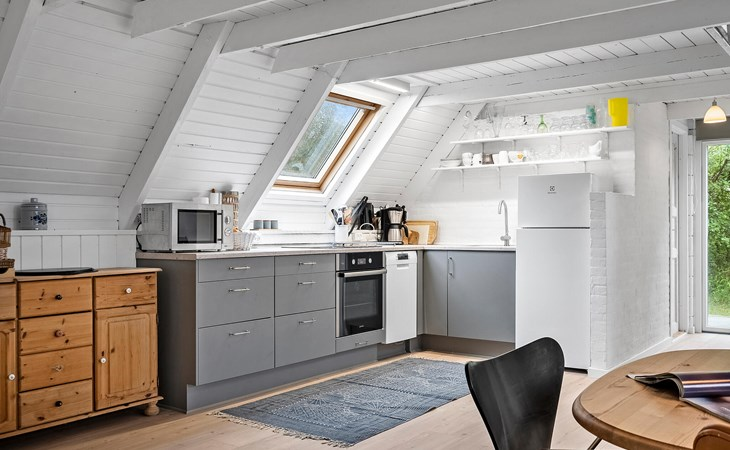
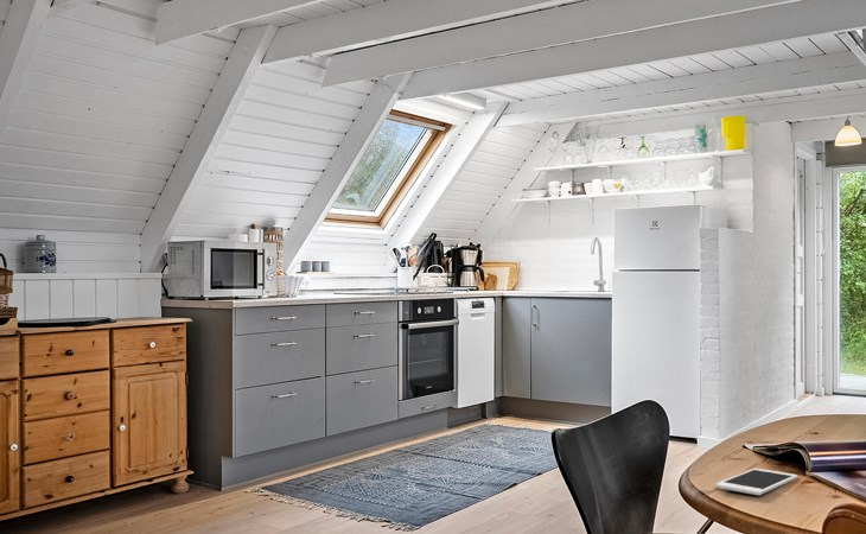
+ cell phone [714,468,798,496]
